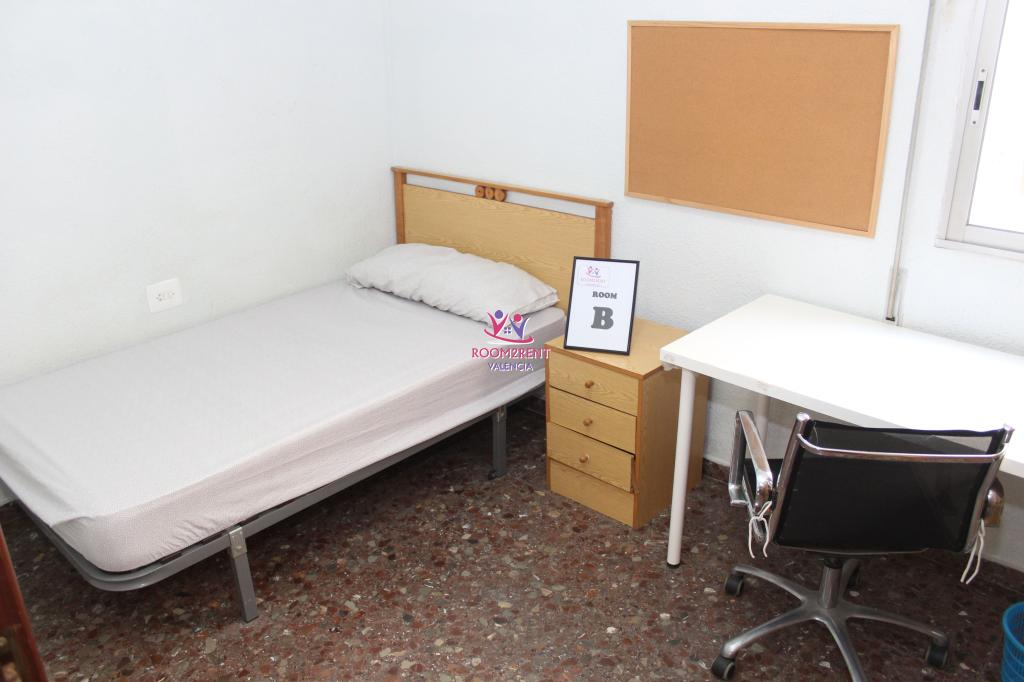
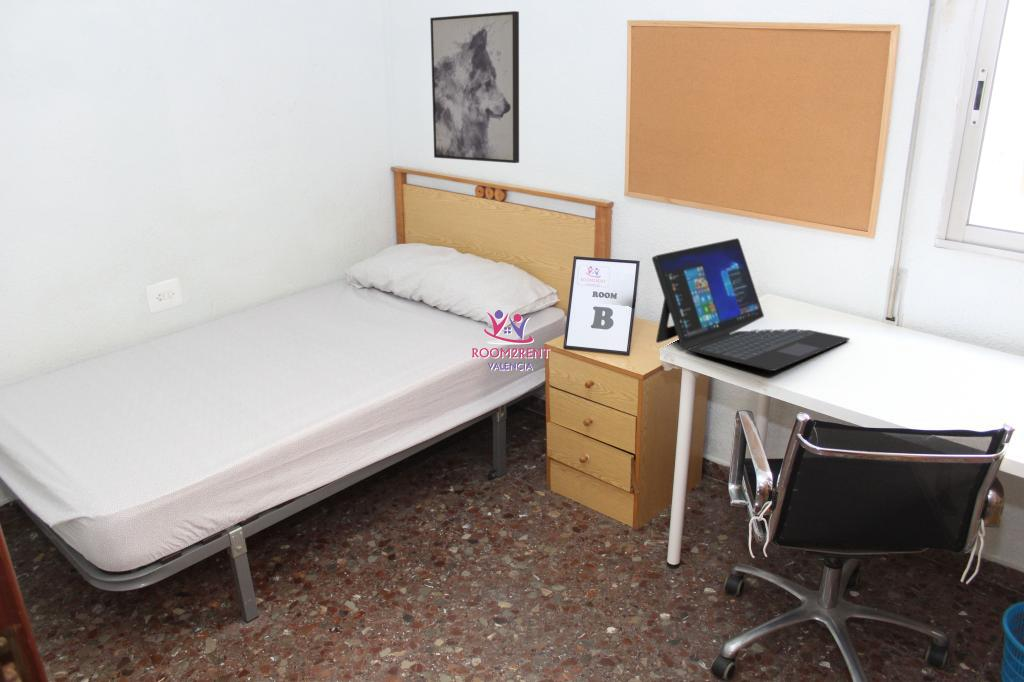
+ laptop [651,237,851,372]
+ wall art [429,10,520,164]
